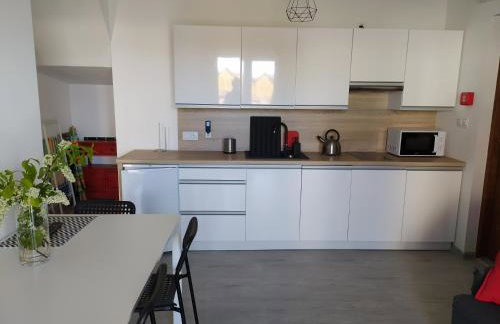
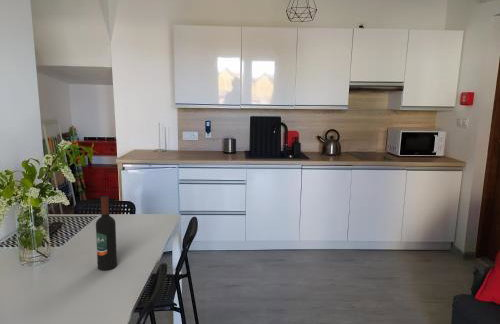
+ wine bottle [95,195,118,271]
